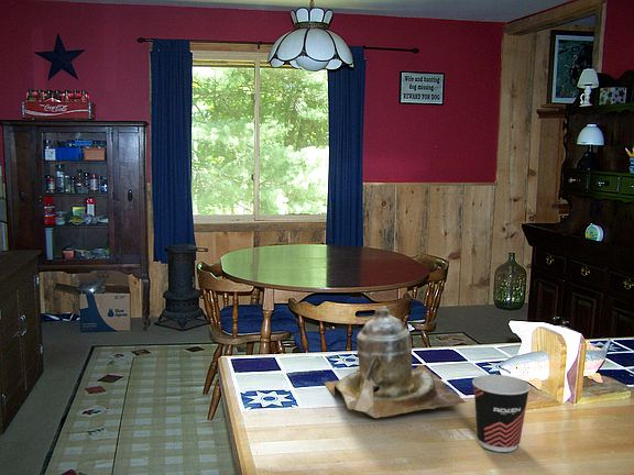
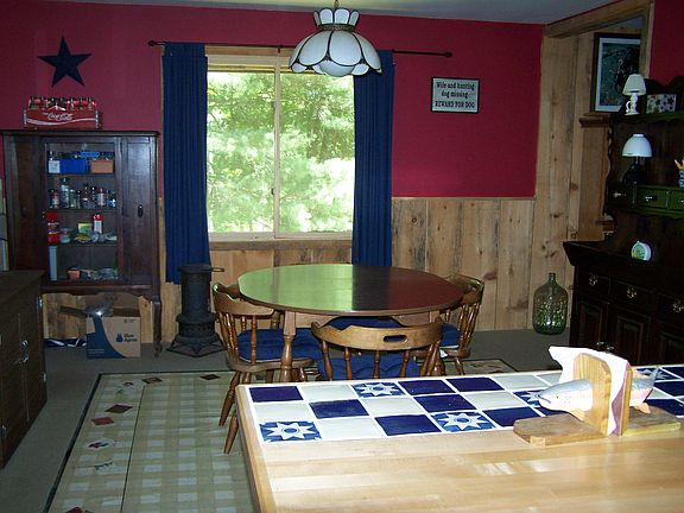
- teapot [324,305,467,419]
- cup [471,374,532,453]
